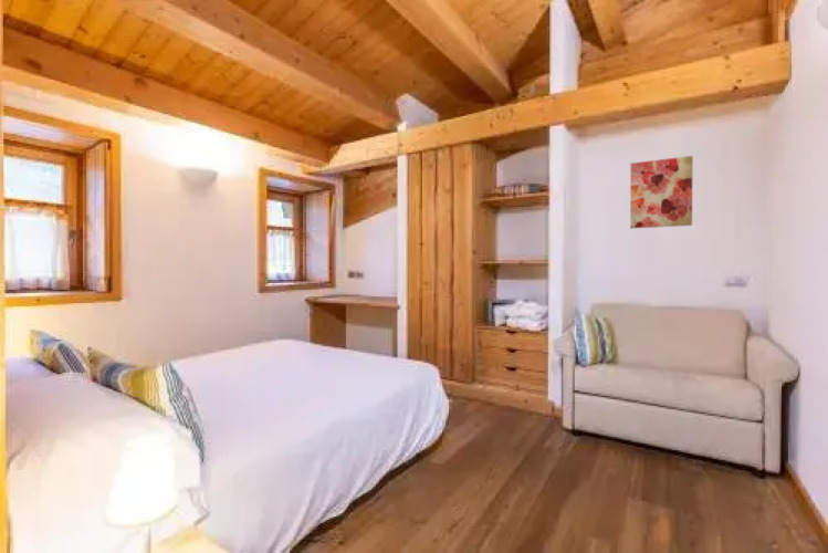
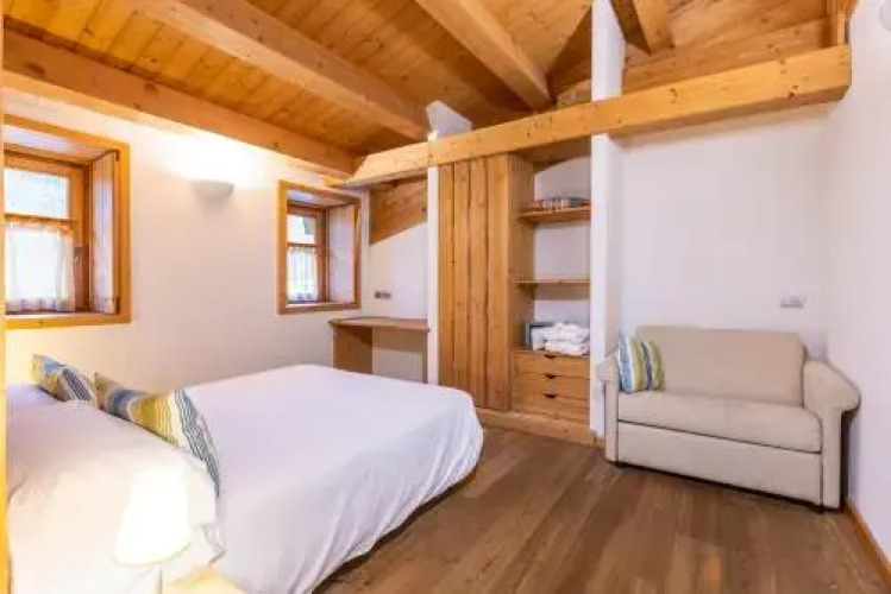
- wall art [629,155,694,229]
